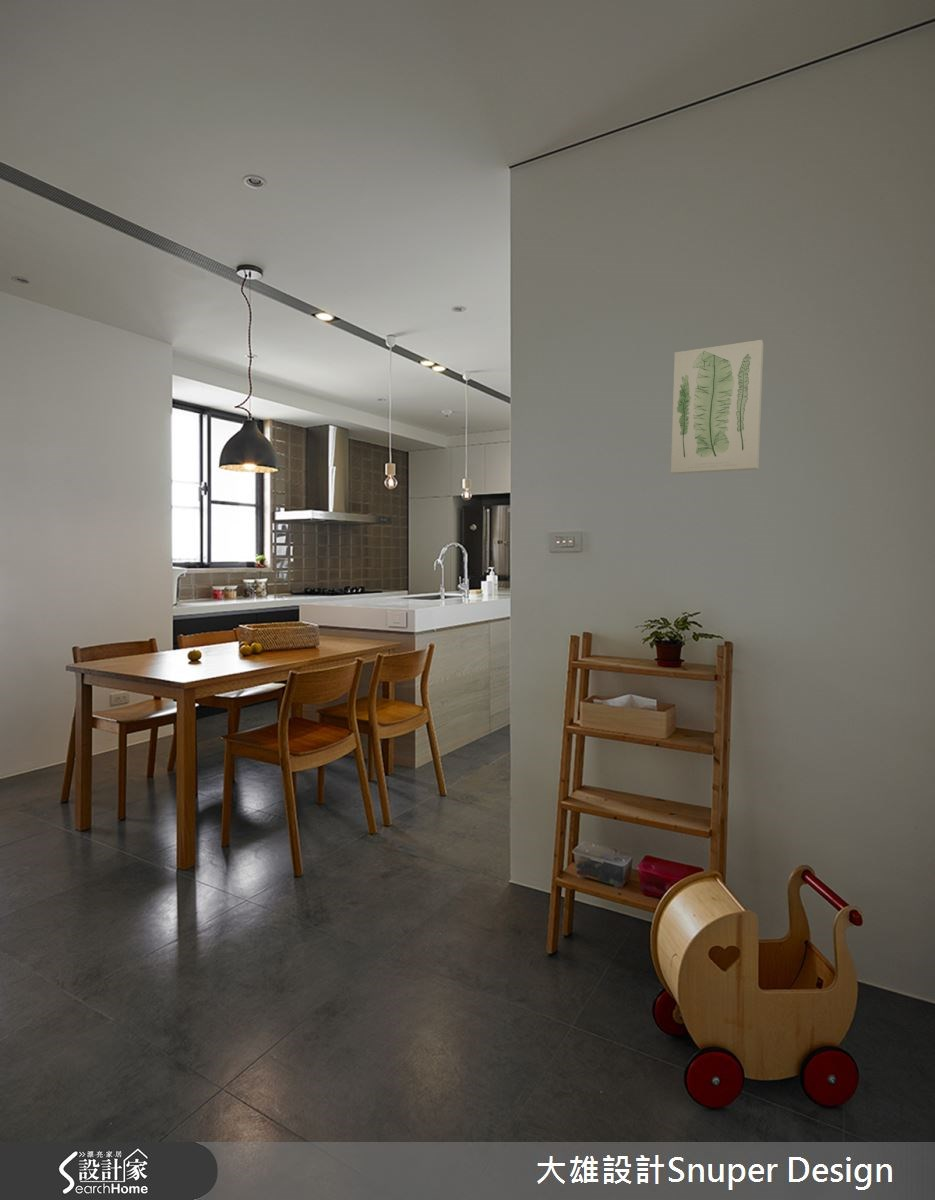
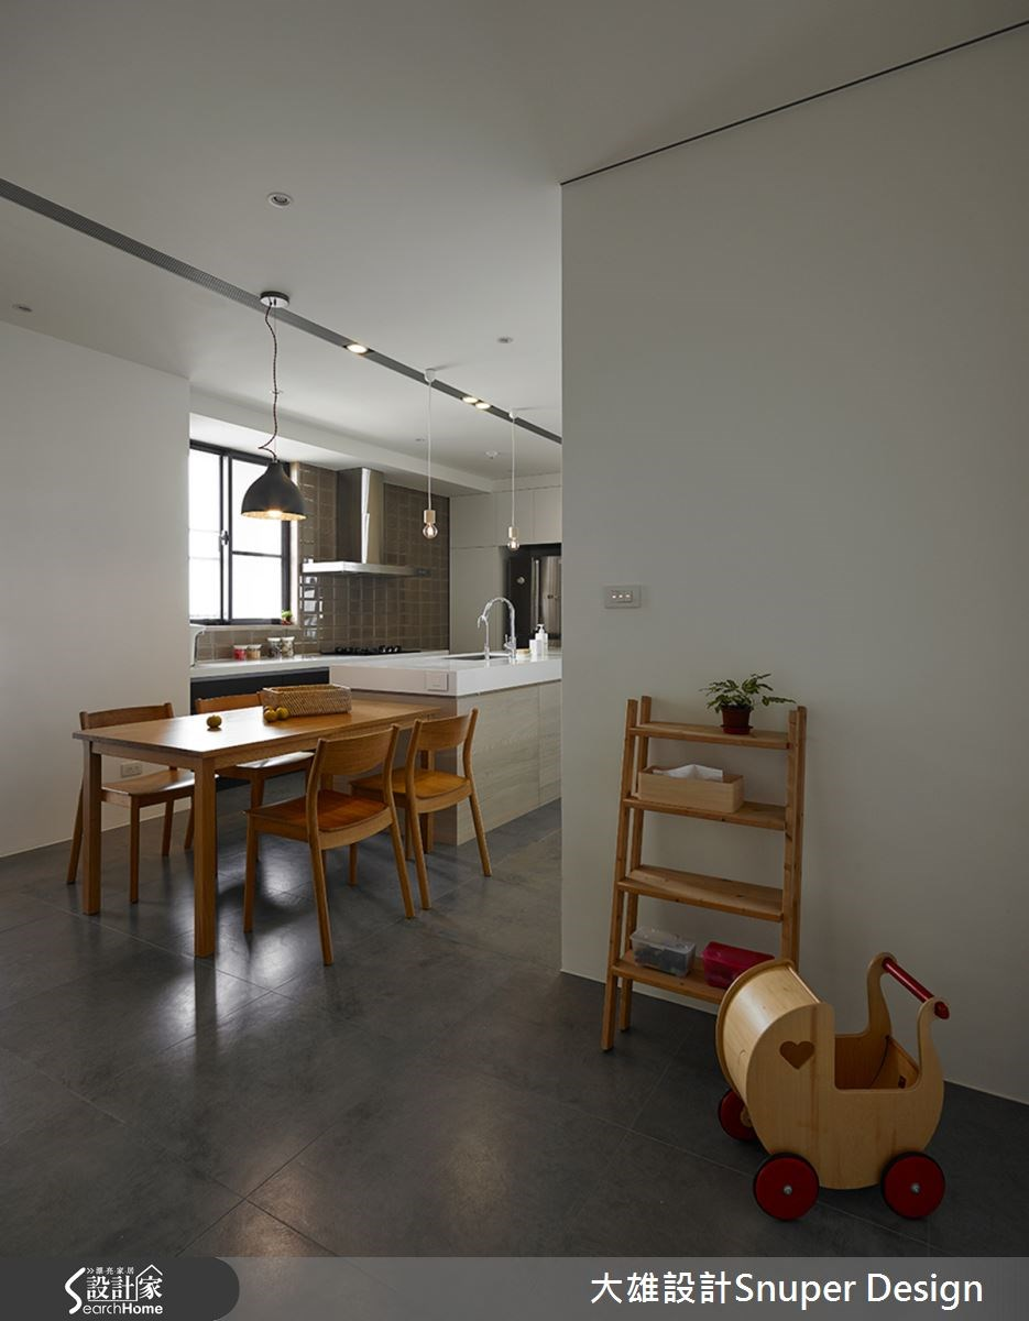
- wall art [670,339,764,475]
